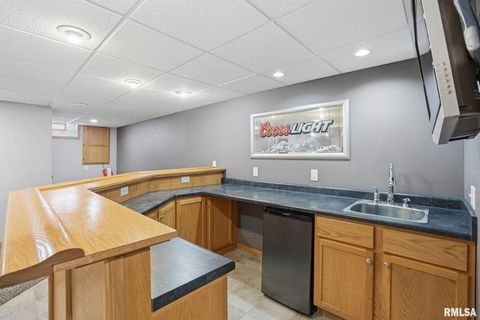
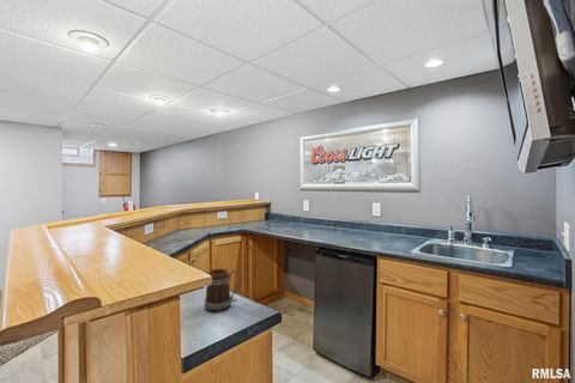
+ beer mug [204,268,243,312]
